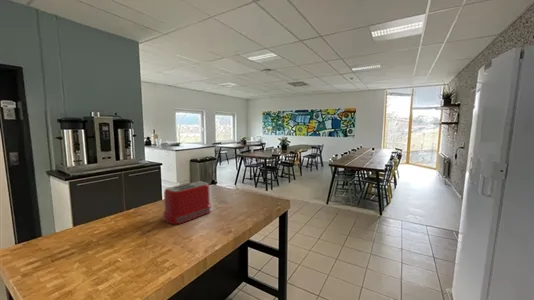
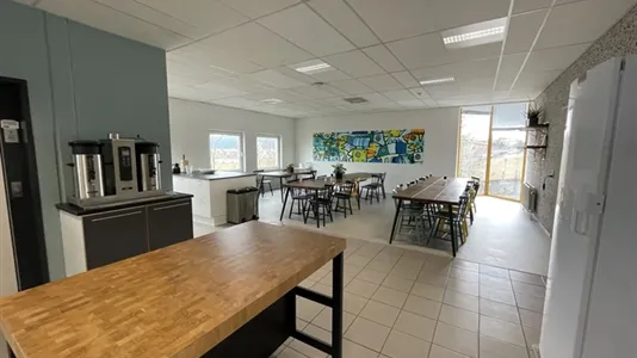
- toaster [162,180,212,225]
